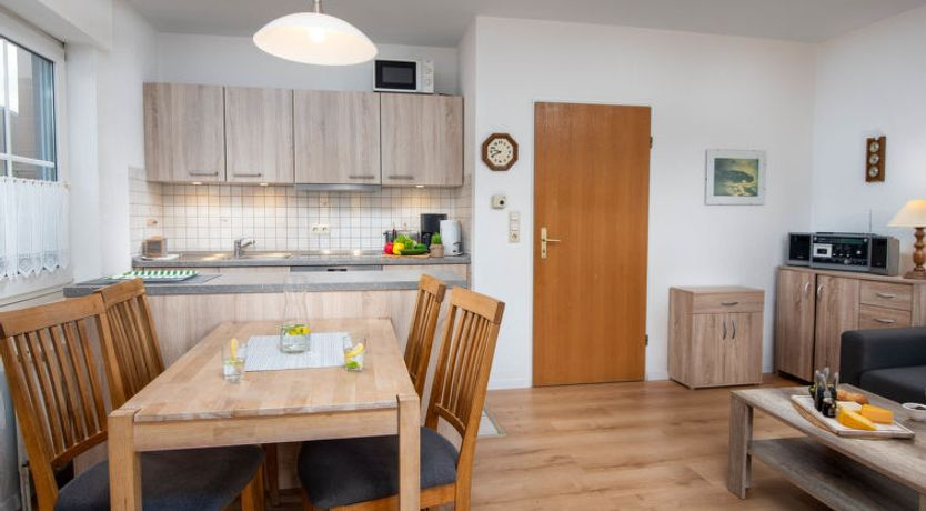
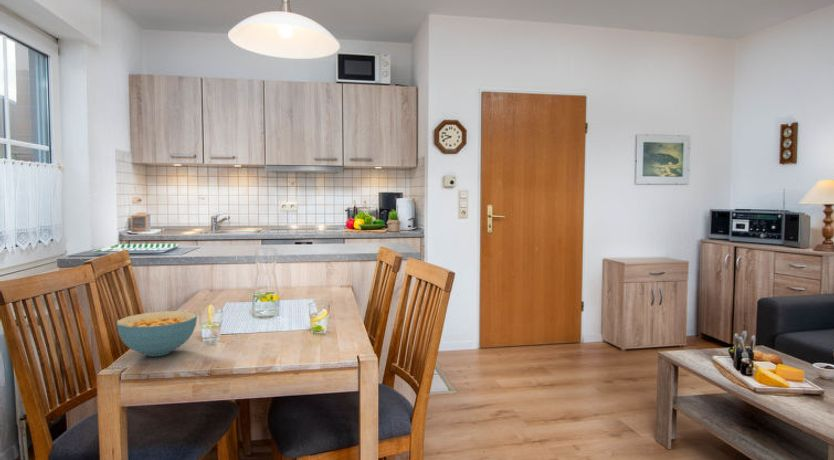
+ cereal bowl [116,310,198,357]
